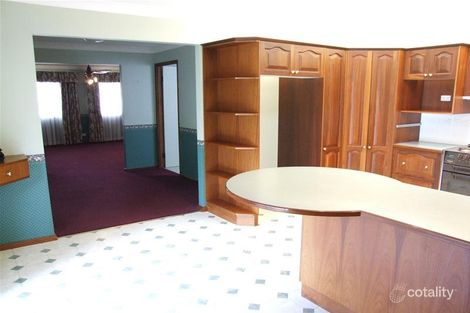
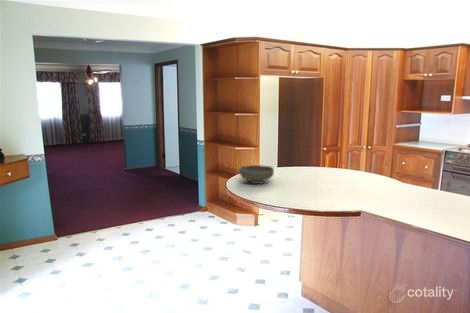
+ bowl [238,164,275,185]
